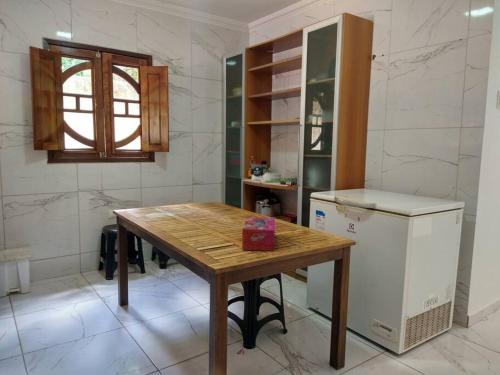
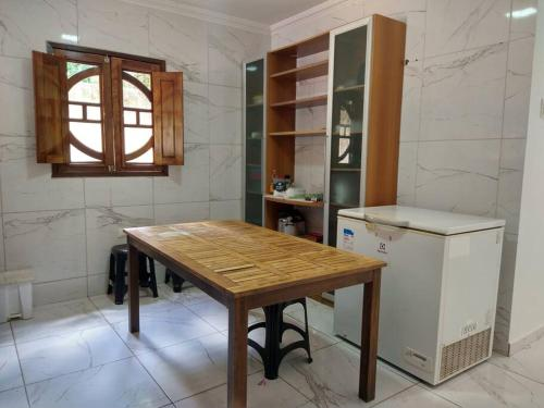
- tissue box [241,216,276,252]
